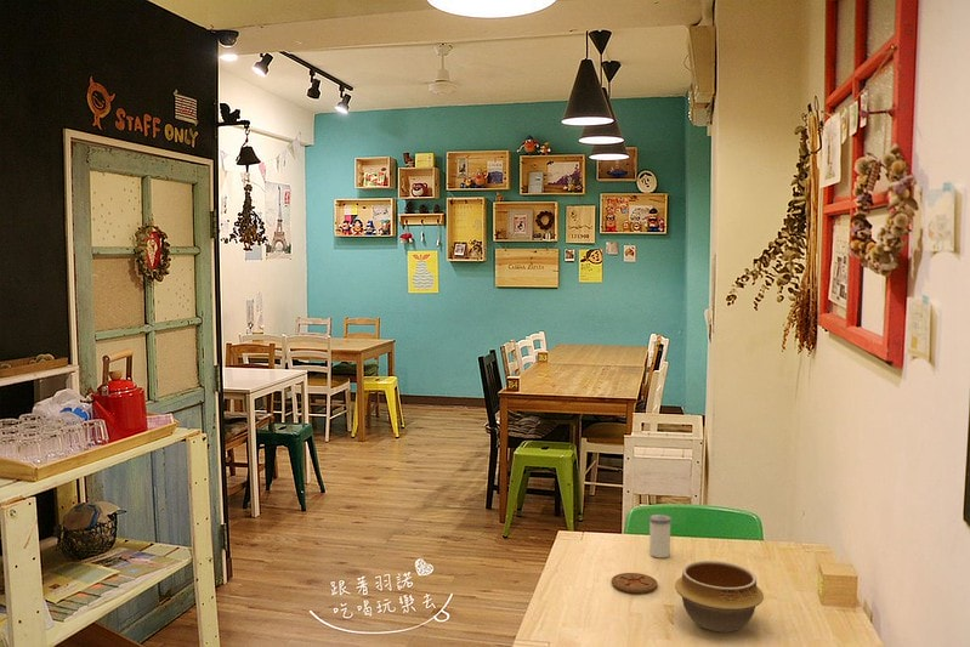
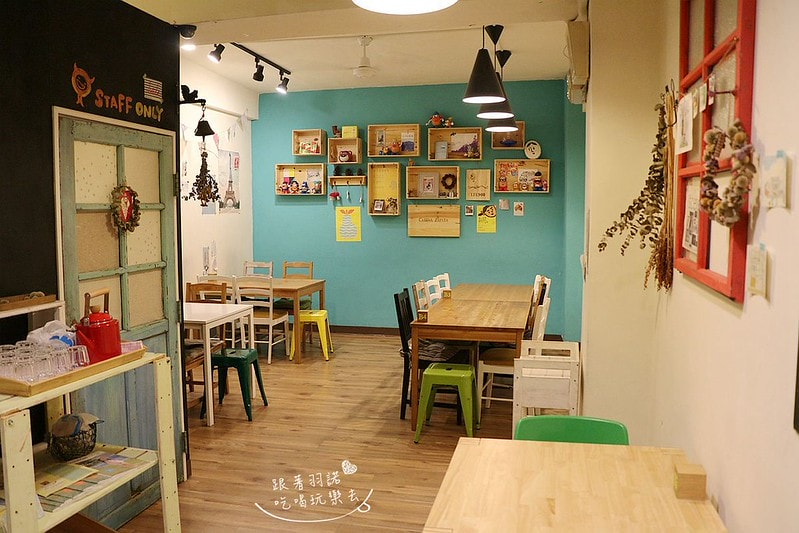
- bowl [674,560,765,632]
- coaster [611,572,659,594]
- salt shaker [648,513,673,558]
